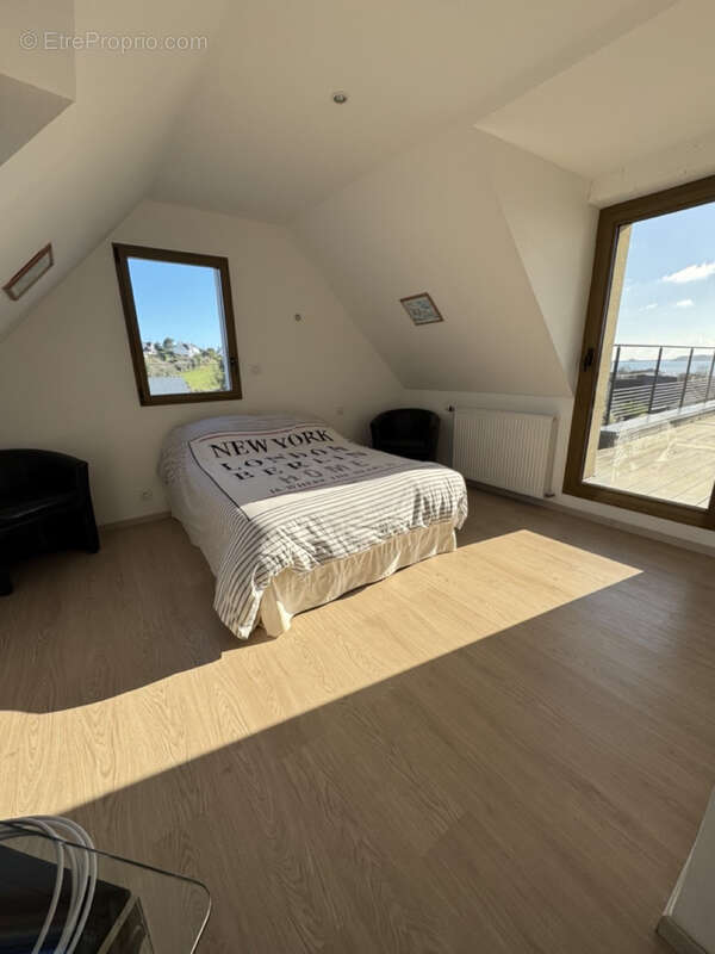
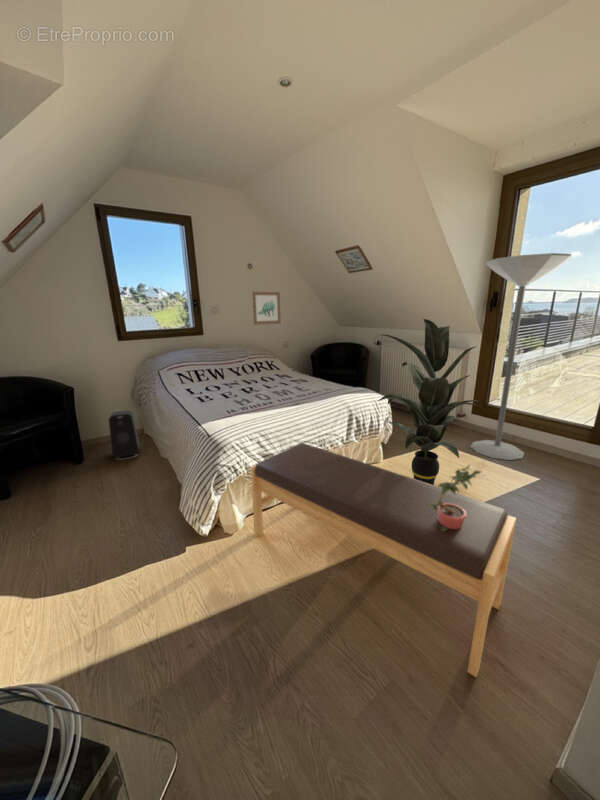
+ bench [250,442,517,678]
+ wall art [251,291,282,326]
+ indoor plant [377,318,482,486]
+ floor lamp [469,252,572,461]
+ speaker [108,409,140,461]
+ potted plant [428,464,482,531]
